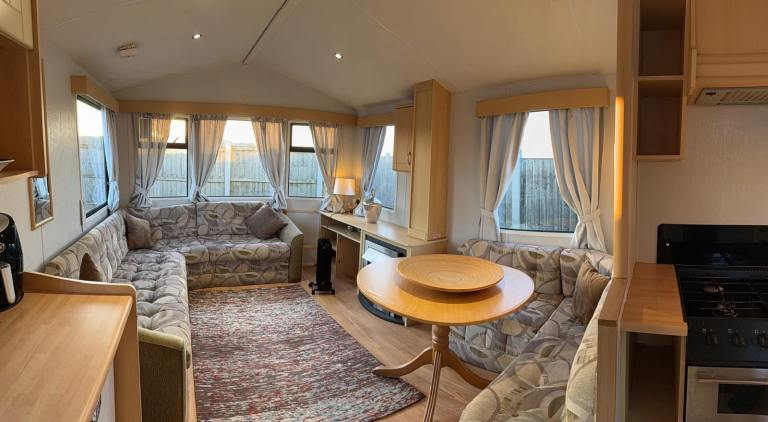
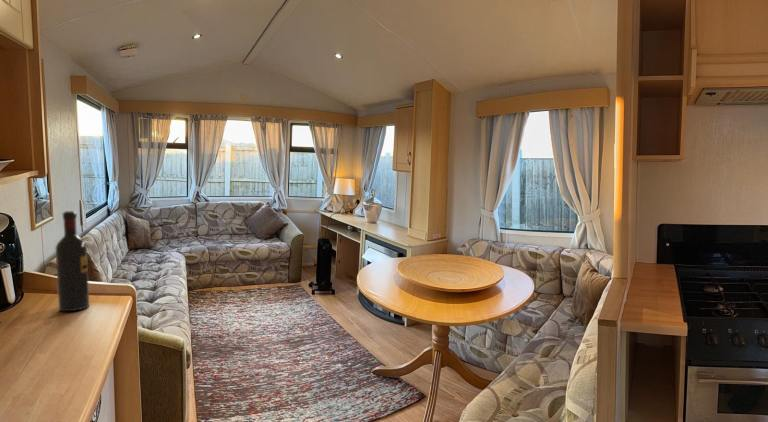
+ wine bottle [54,210,90,312]
